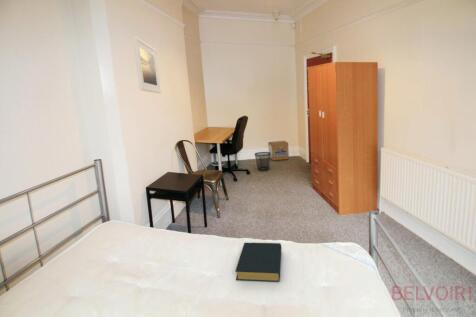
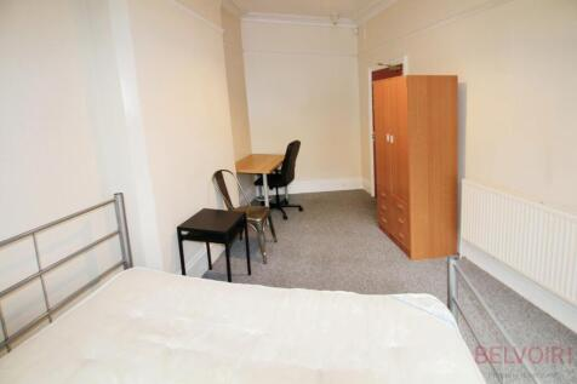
- hardback book [234,242,282,283]
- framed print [132,35,162,94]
- wastebasket [254,151,271,172]
- cardboard box [267,140,290,161]
